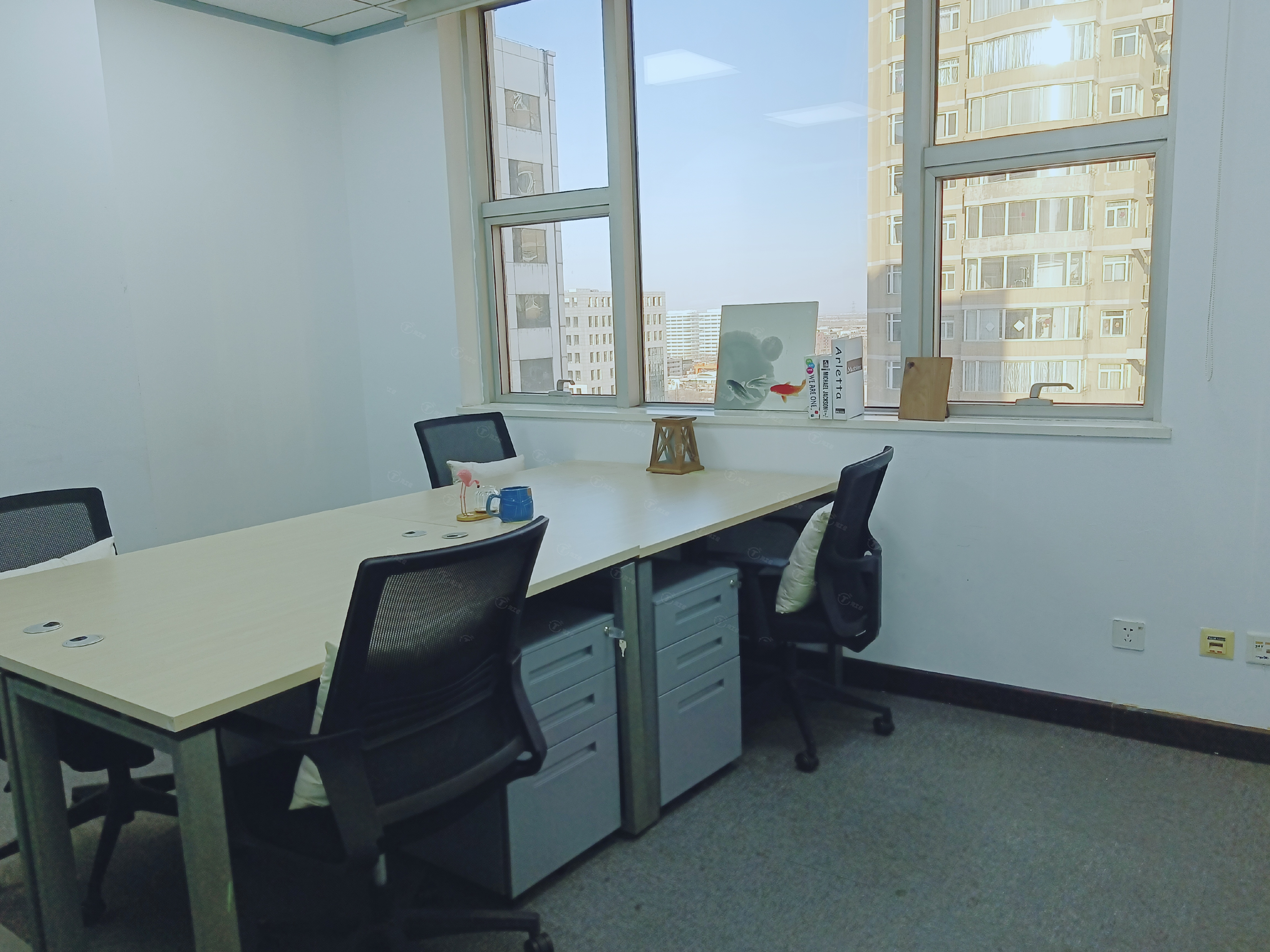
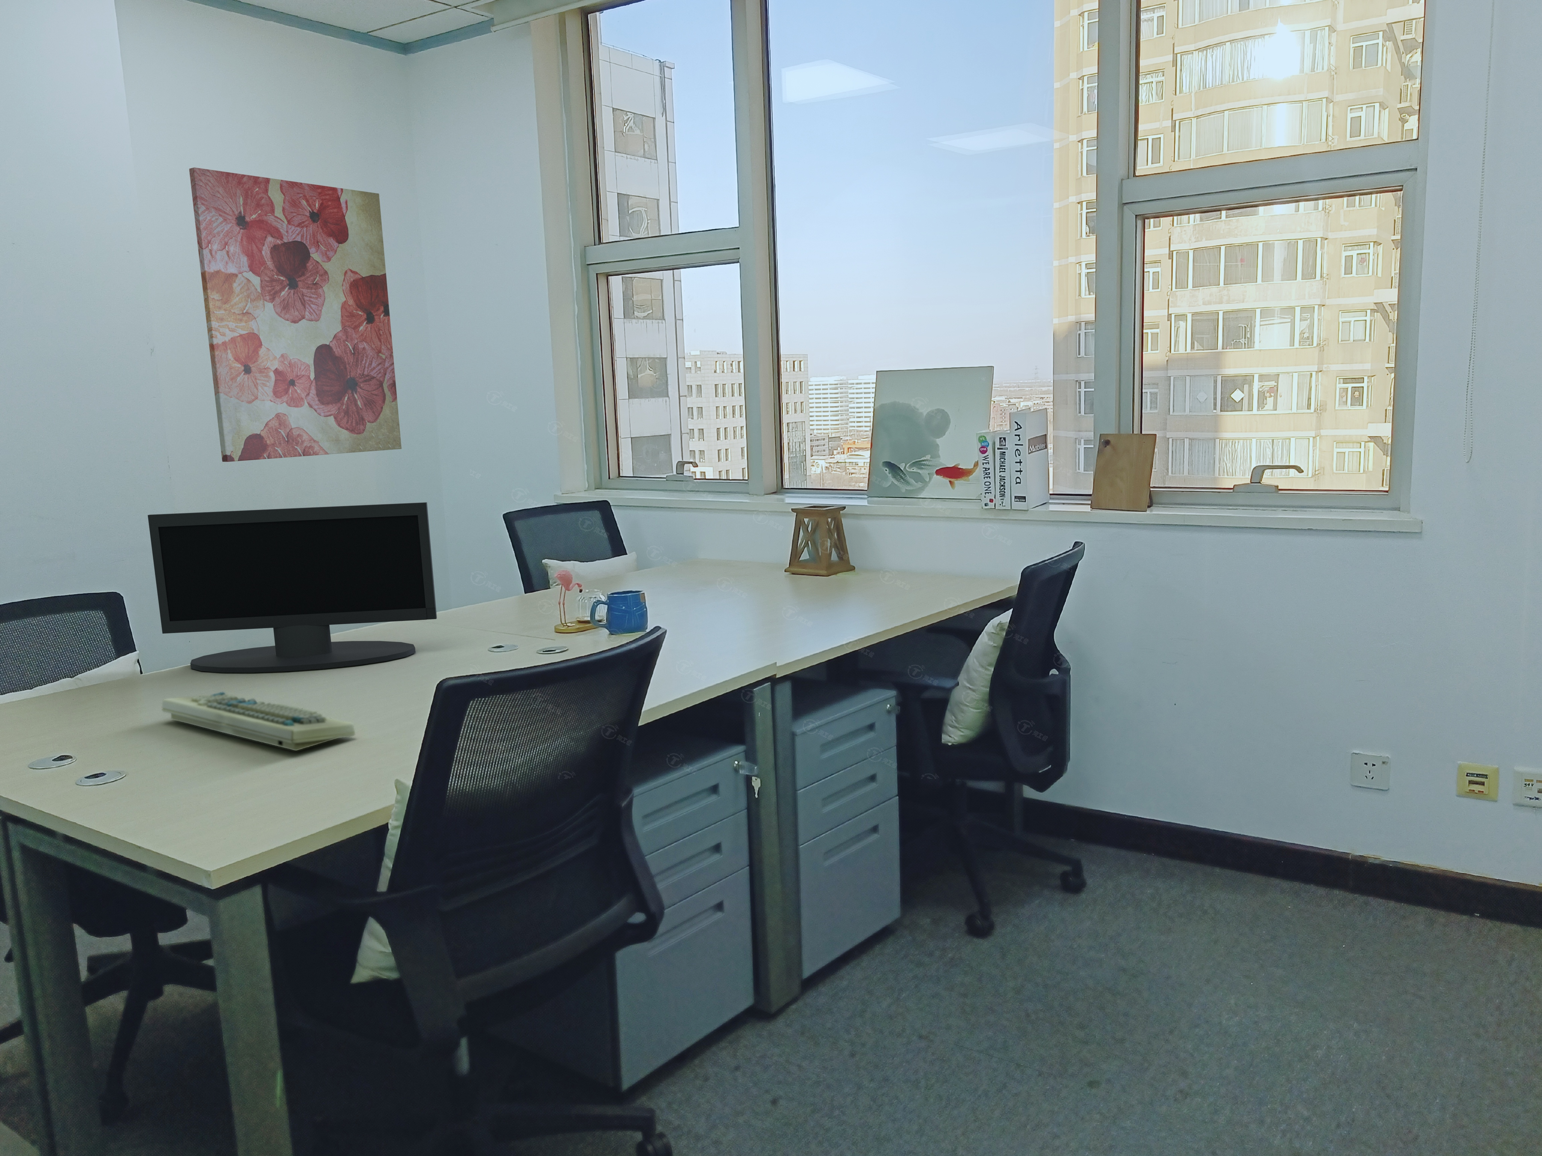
+ keyboard [161,692,356,752]
+ monitor [147,501,437,673]
+ wall art [189,168,402,463]
